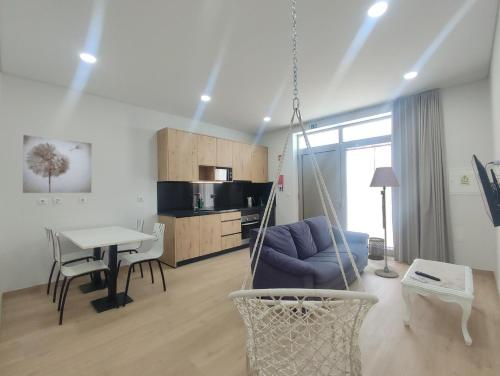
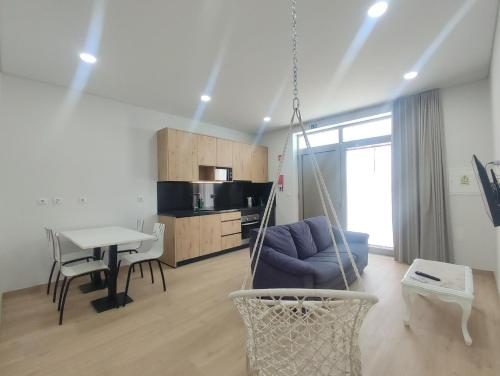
- floor lamp [369,166,401,279]
- waste bin [367,236,385,261]
- wall art [22,134,93,194]
